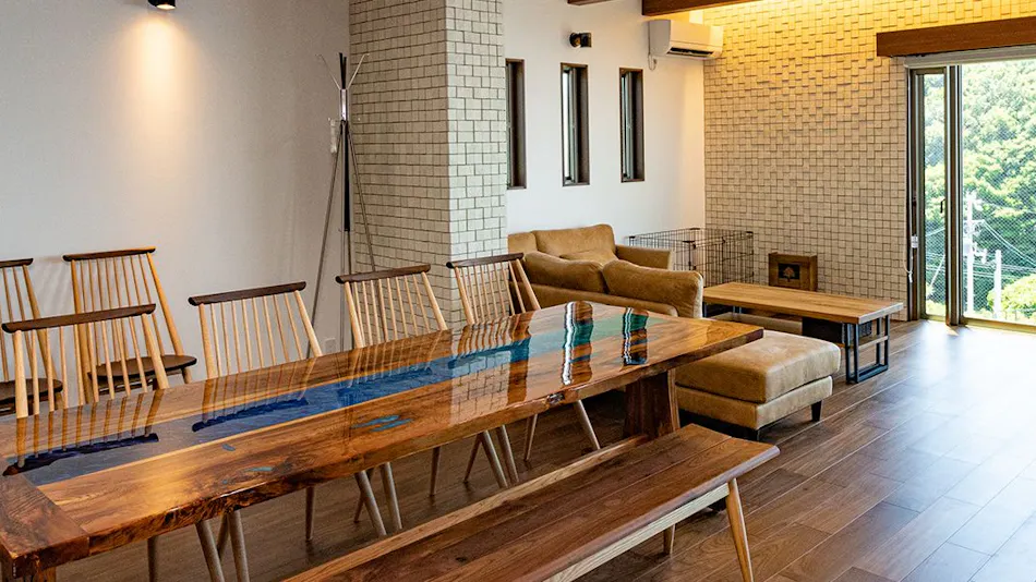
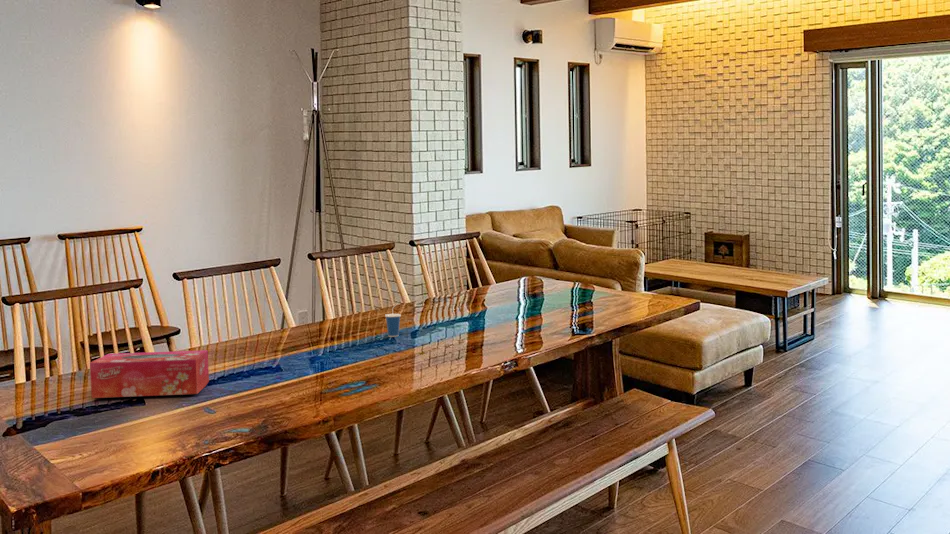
+ cup [384,302,402,338]
+ tissue box [89,349,210,399]
